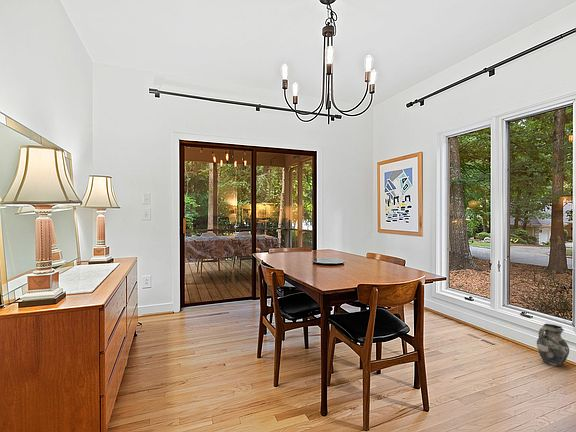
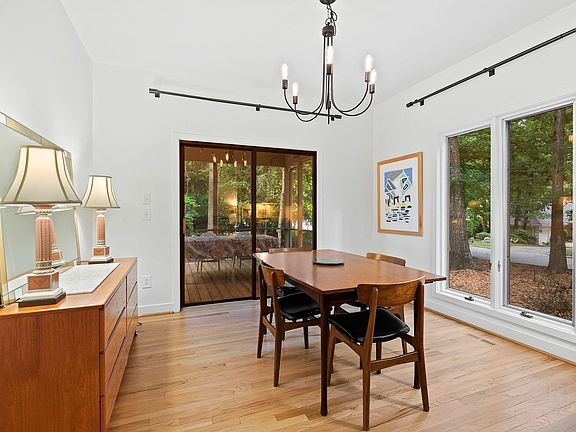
- ceramic jug [536,323,570,367]
